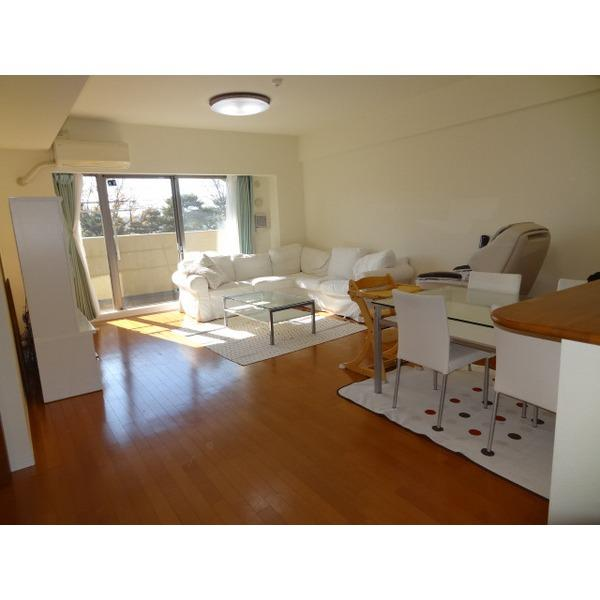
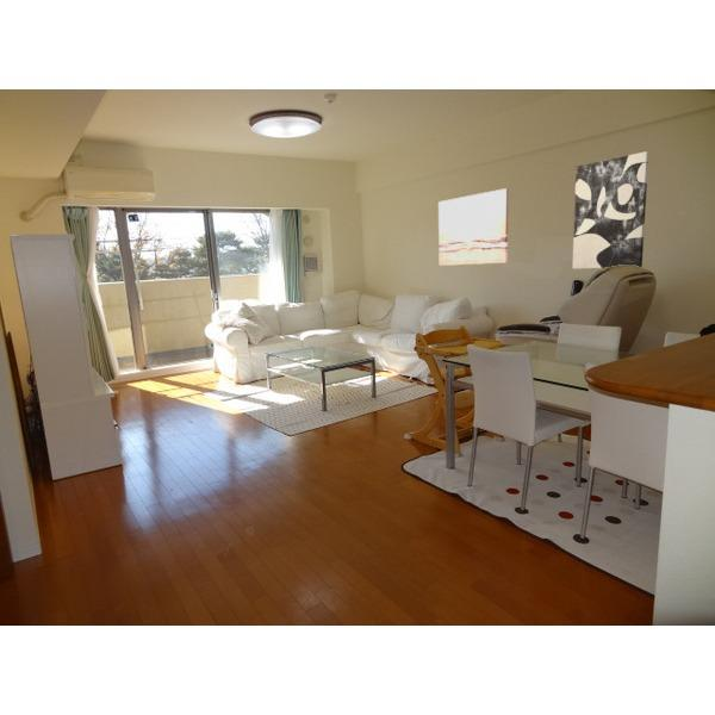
+ wall art [437,187,510,267]
+ wall art [572,150,651,271]
